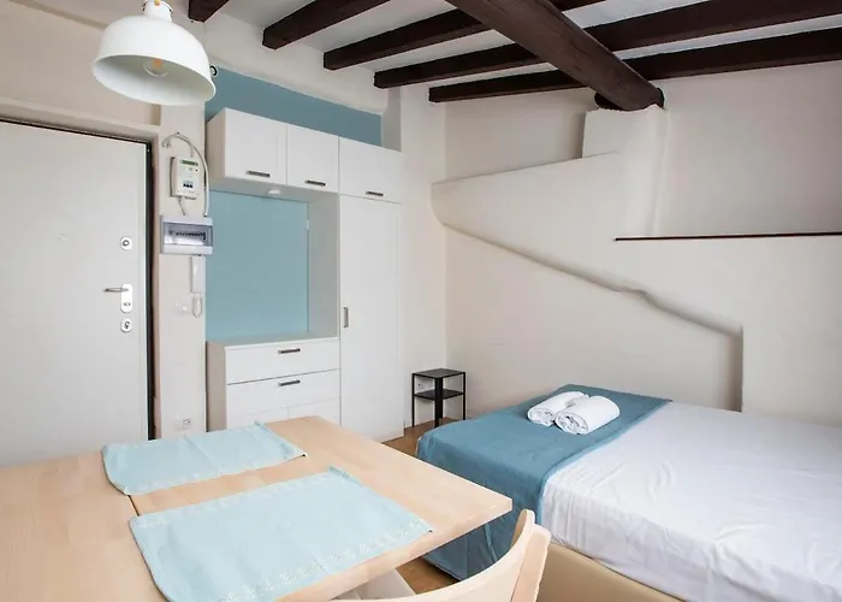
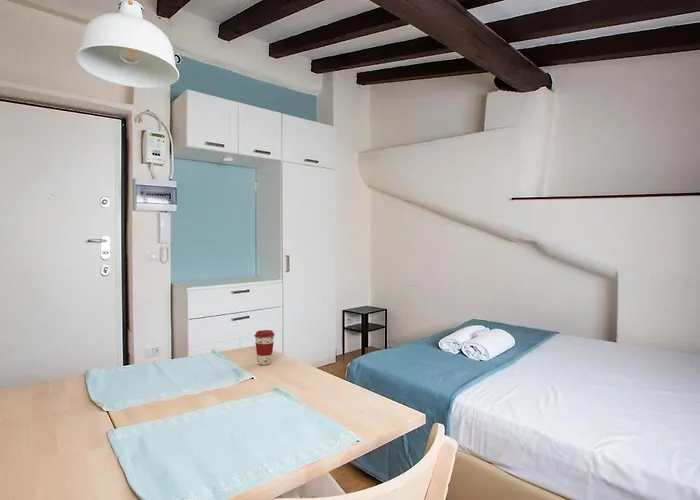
+ coffee cup [254,329,276,366]
